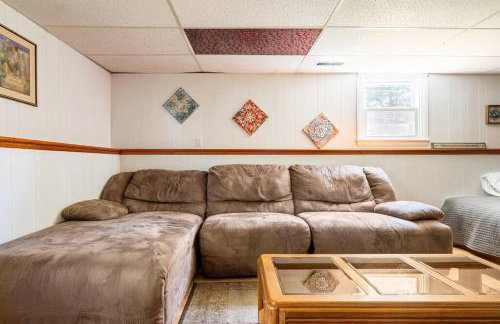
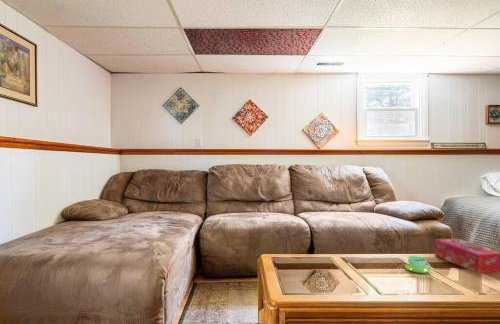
+ tissue box [434,237,500,274]
+ cup [404,255,432,274]
